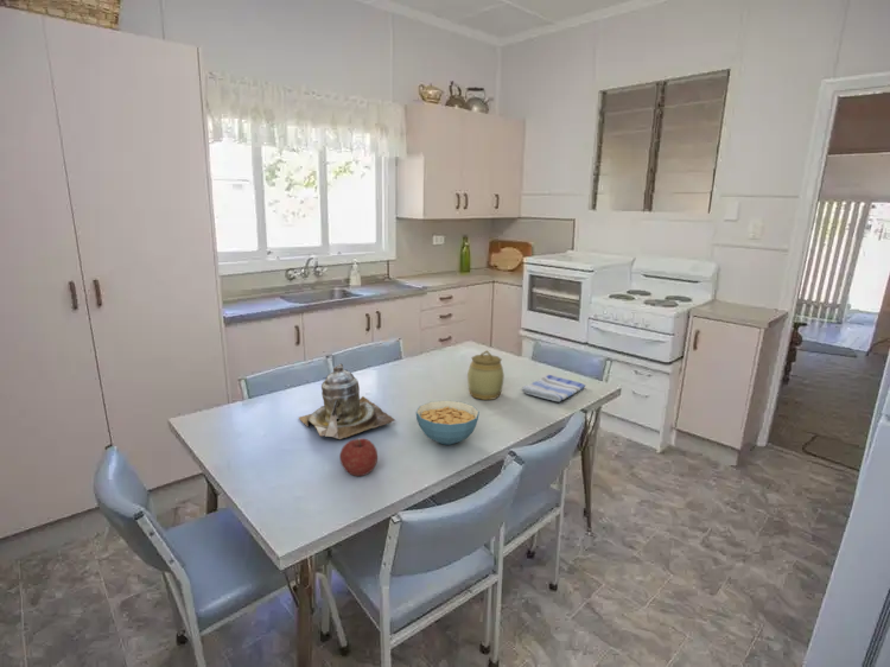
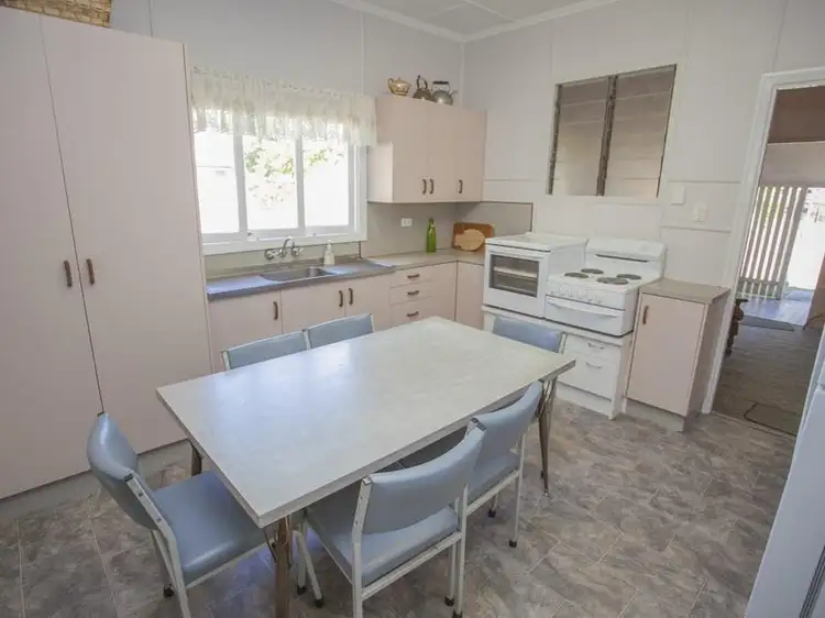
- jar [466,349,506,401]
- teapot [298,363,396,440]
- dish towel [520,374,586,402]
- fruit [339,437,379,477]
- cereal bowl [414,399,481,446]
